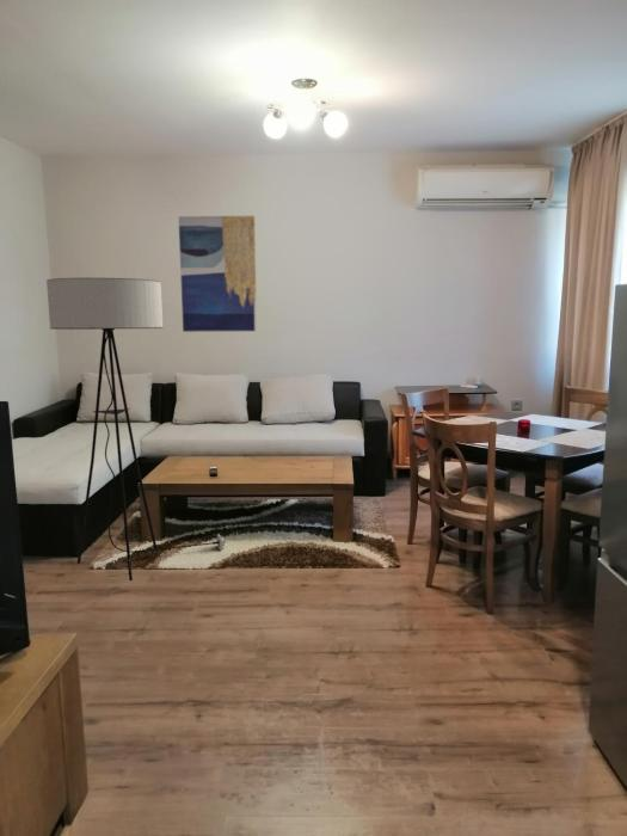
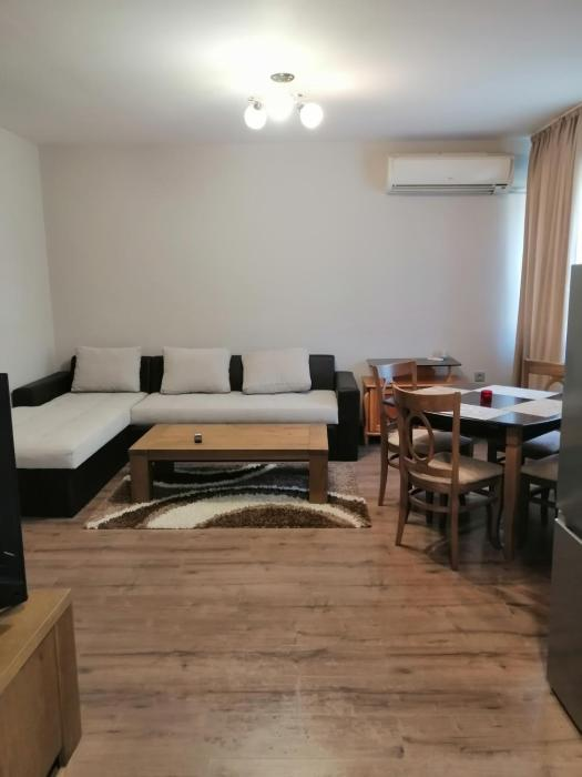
- wall art [177,215,258,333]
- floor lamp [45,277,230,582]
